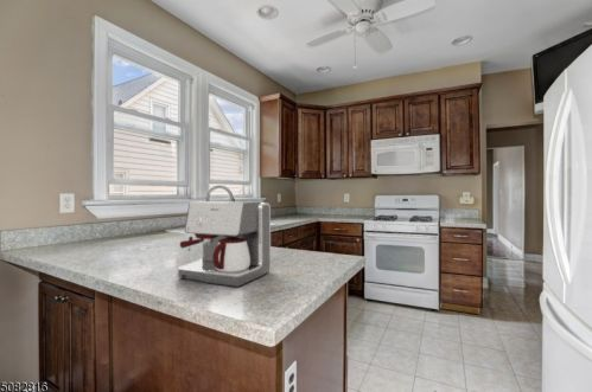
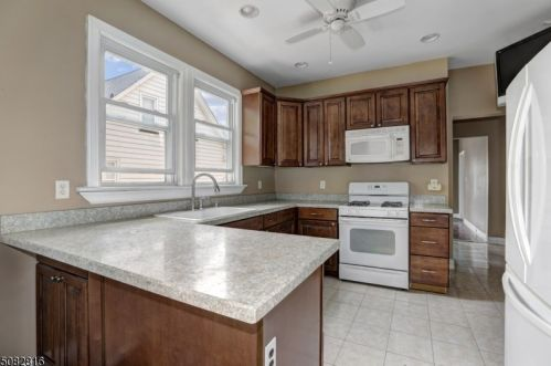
- coffee maker [177,200,272,288]
